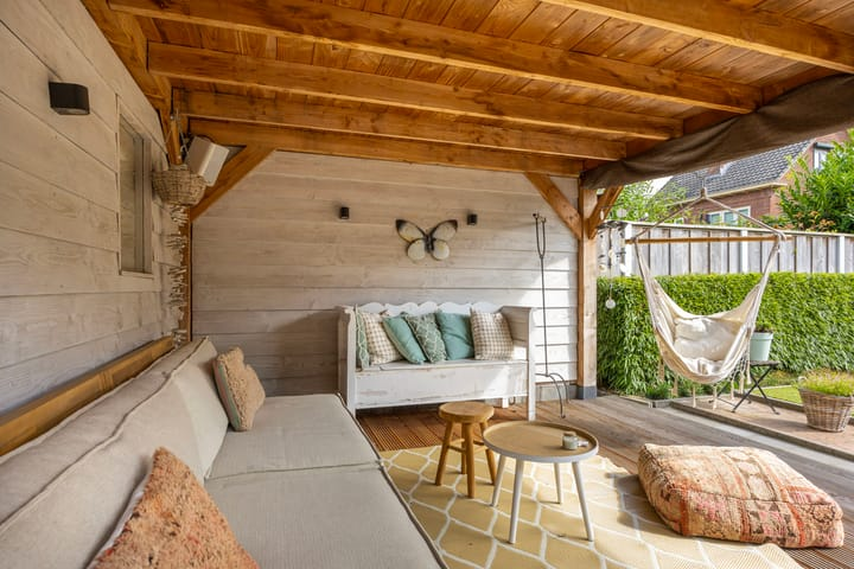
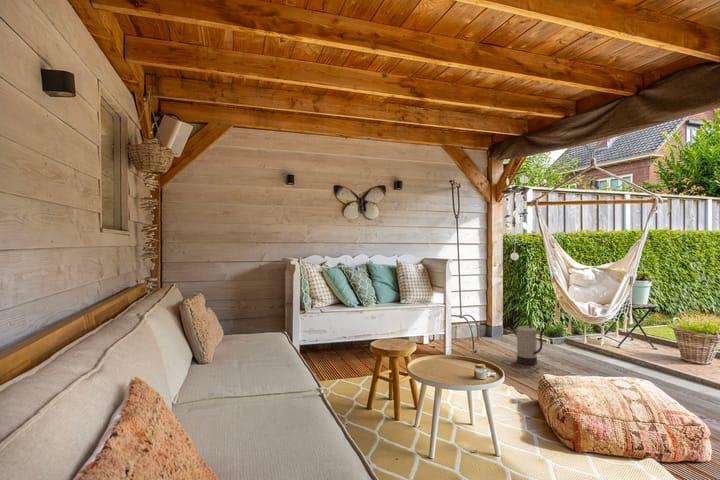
+ watering can [508,310,548,366]
